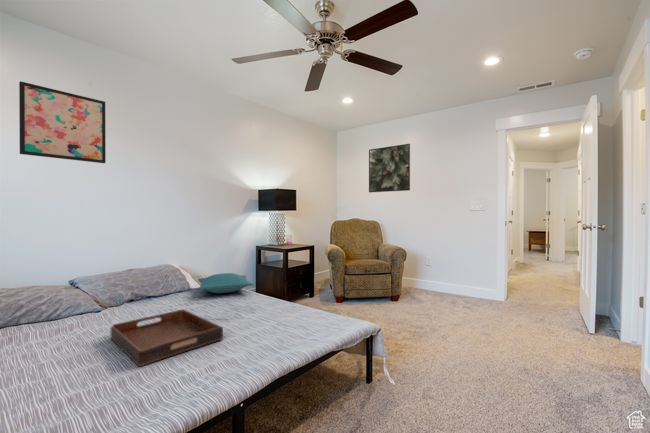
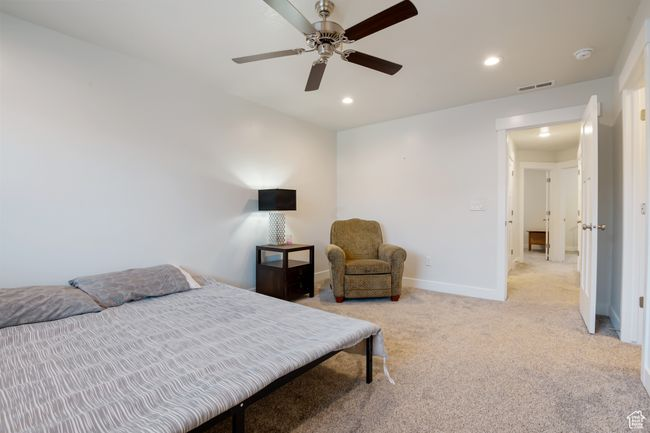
- serving tray [110,308,224,368]
- pillow [197,272,254,294]
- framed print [368,143,411,193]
- wall art [18,81,107,164]
